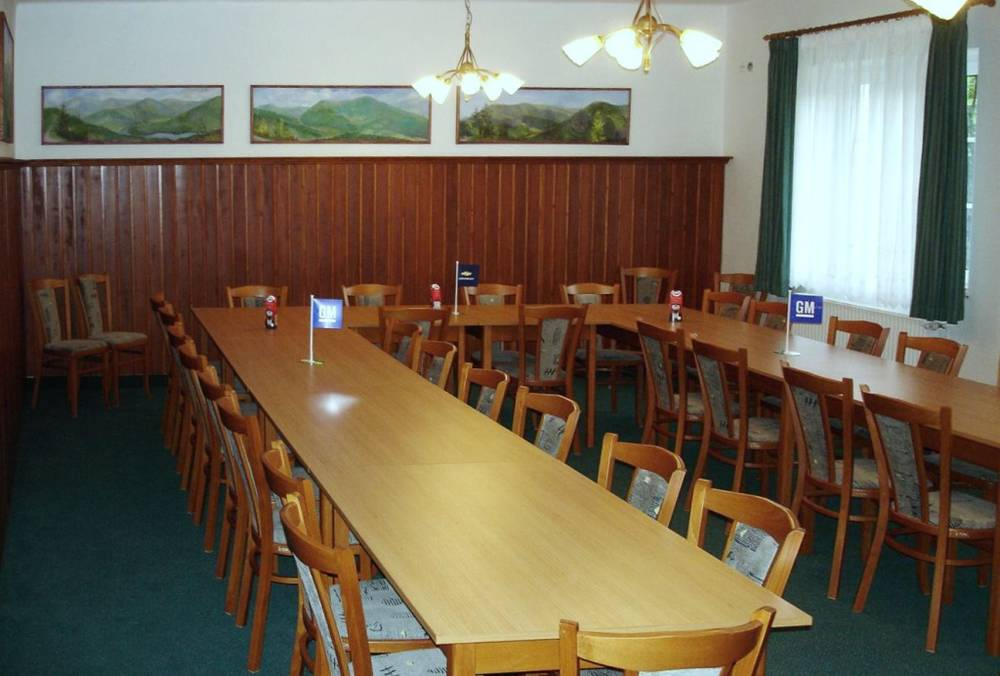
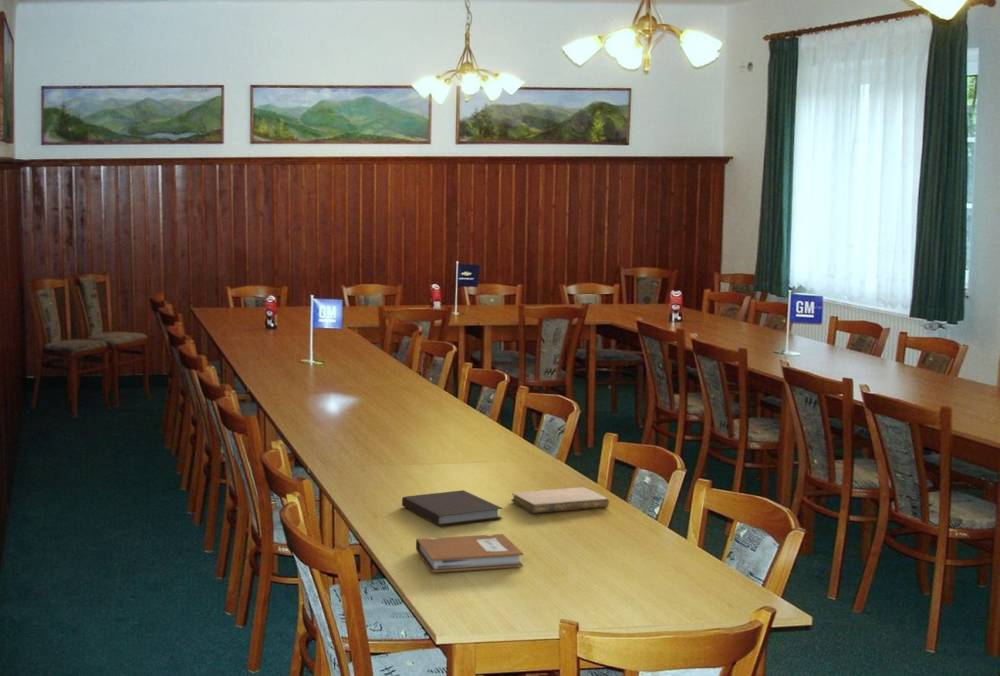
+ notebook [415,533,524,573]
+ notebook [401,489,504,527]
+ notebook [510,486,610,514]
